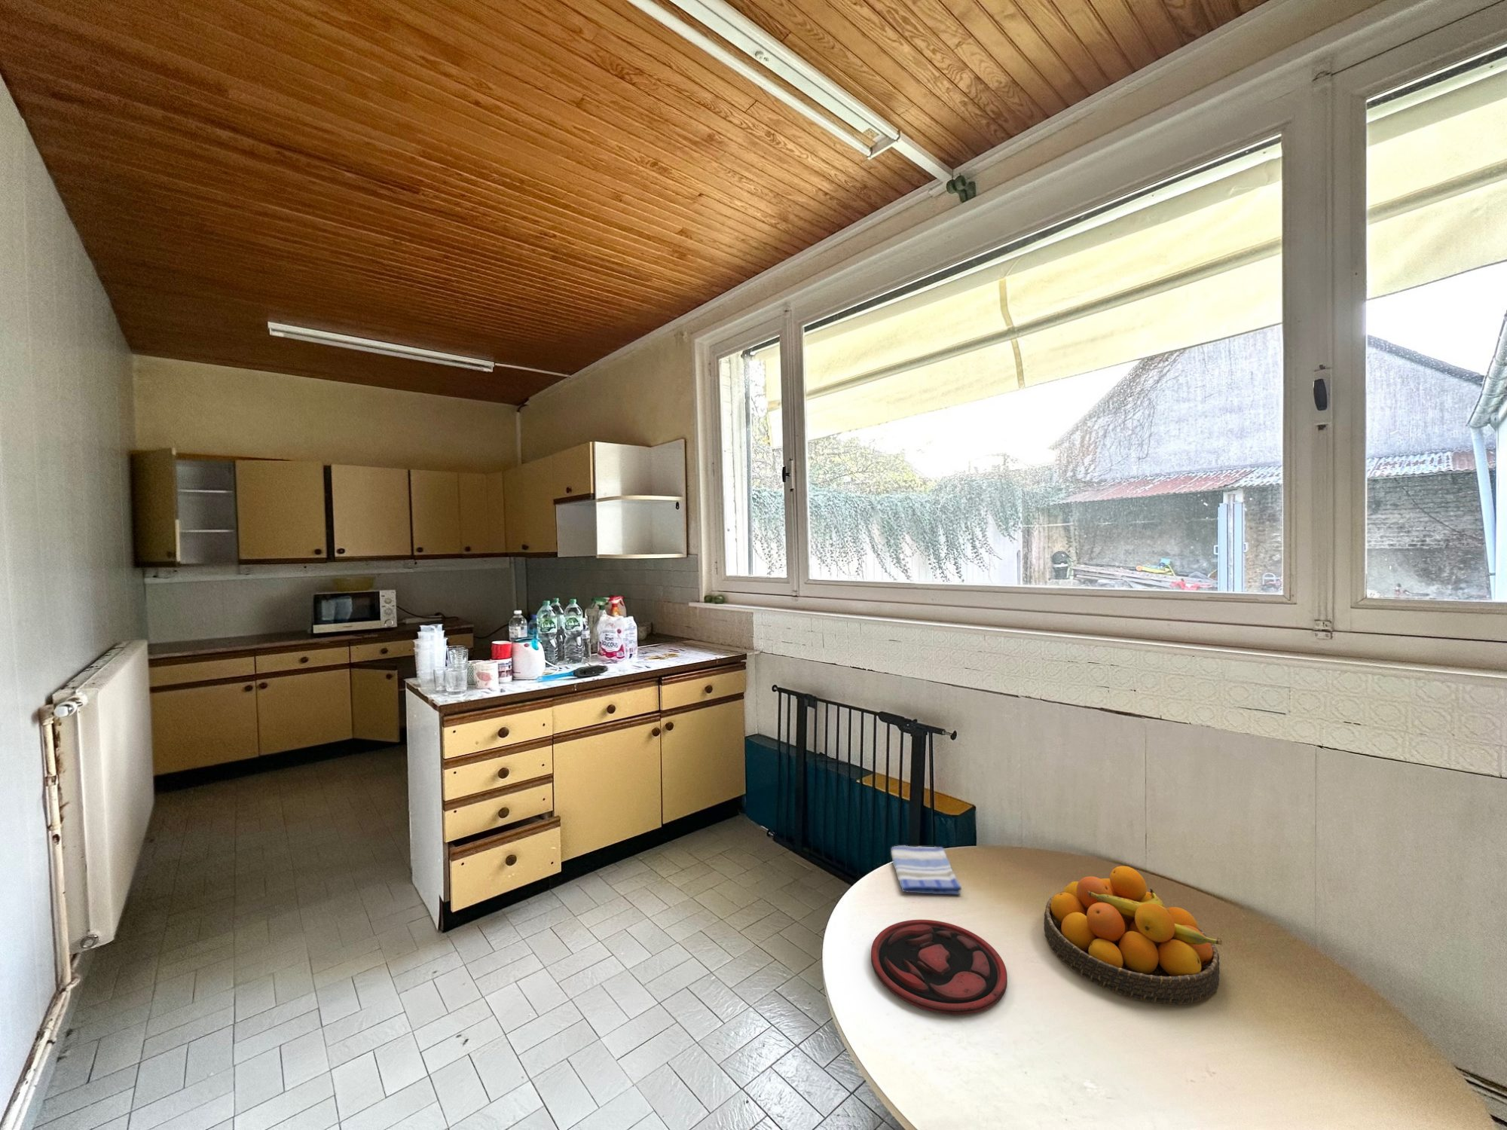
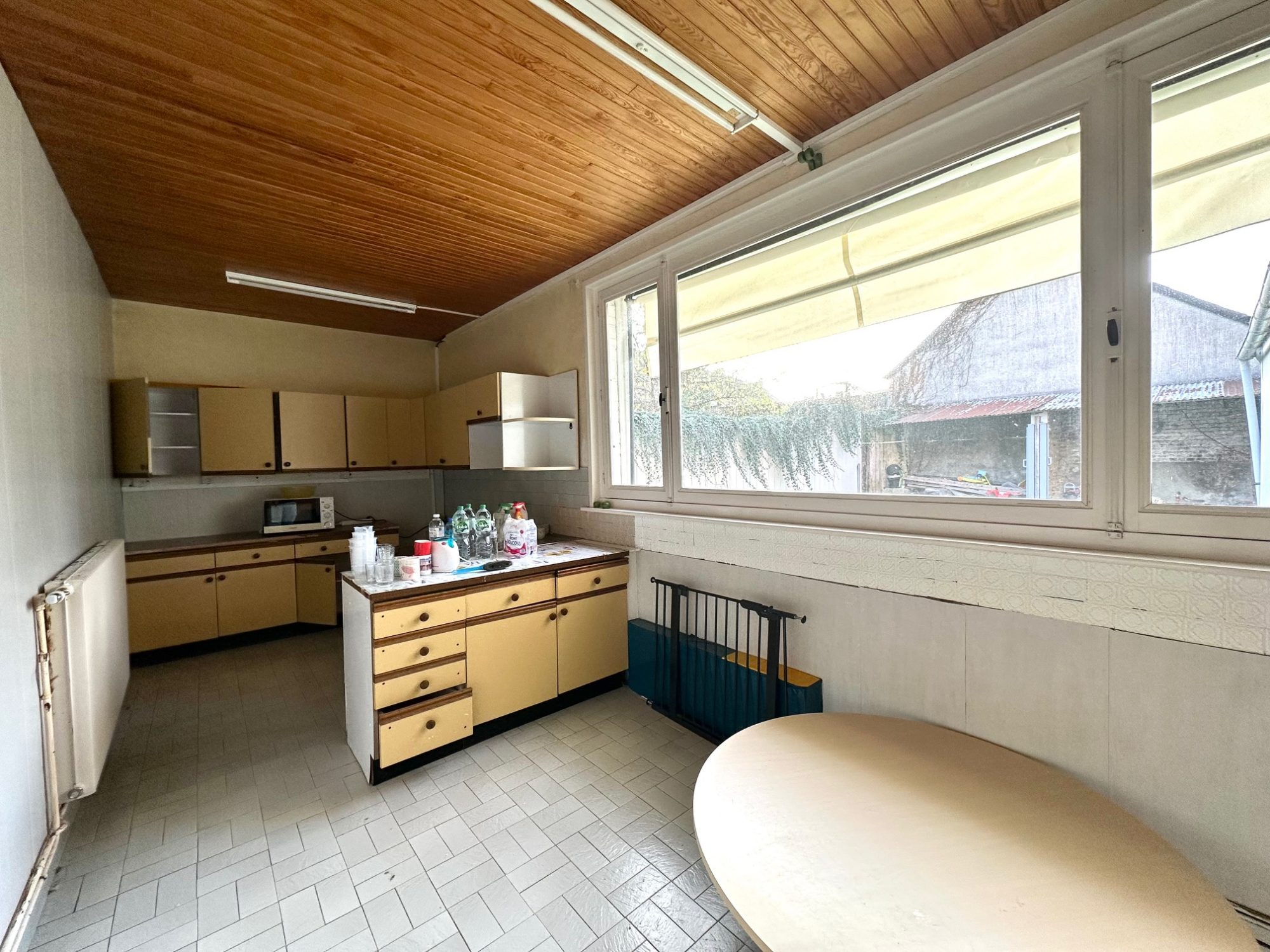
- dish towel [890,845,962,896]
- fruit bowl [1043,865,1223,1005]
- plate [870,919,1009,1016]
